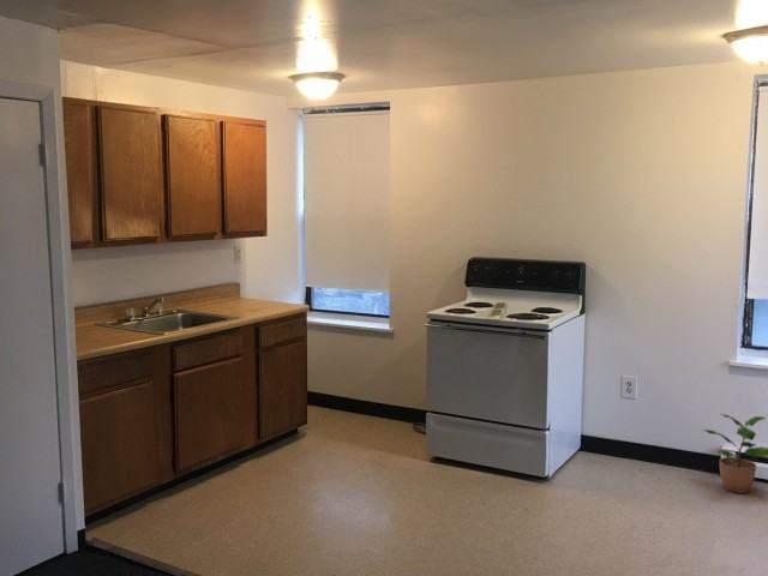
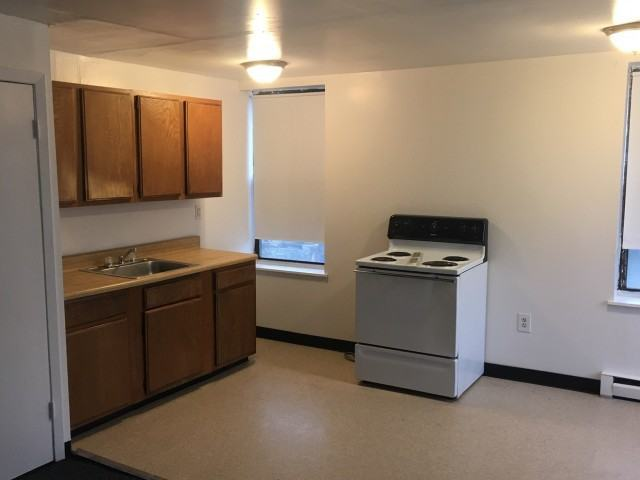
- potted plant [701,413,768,494]
